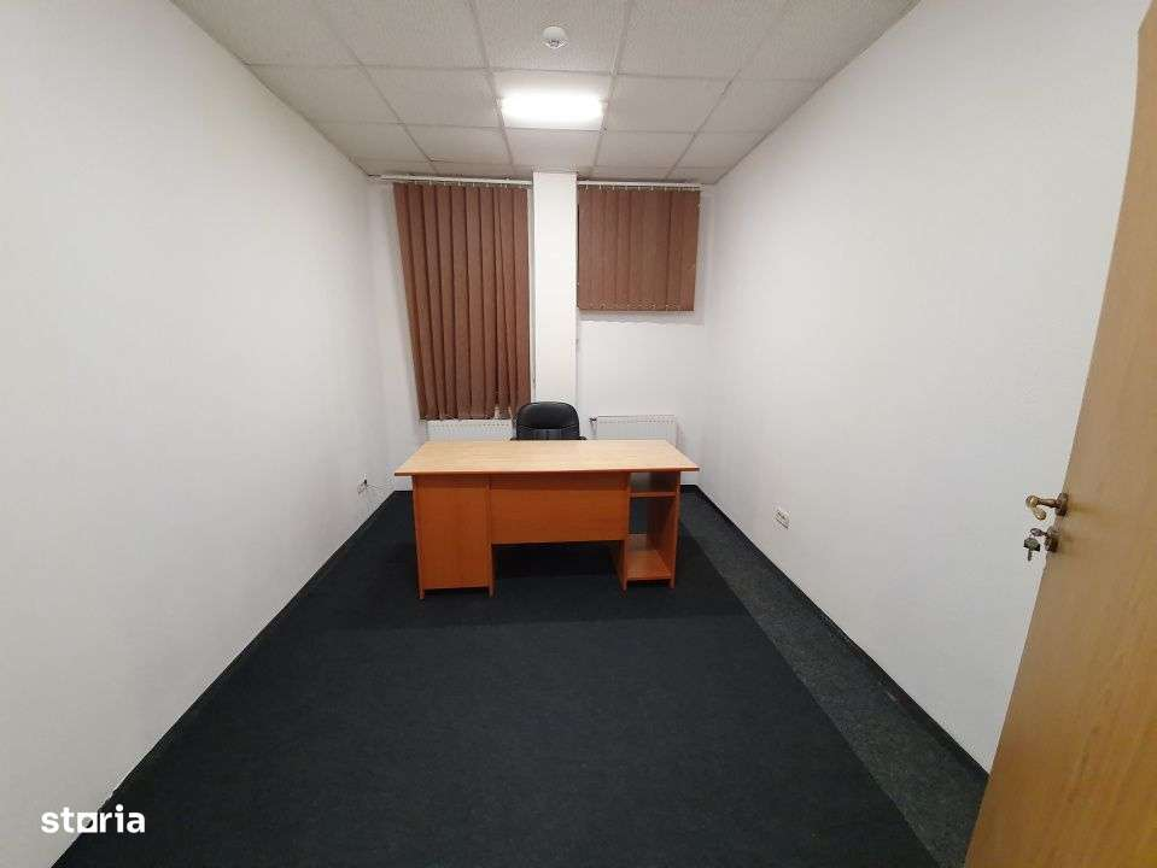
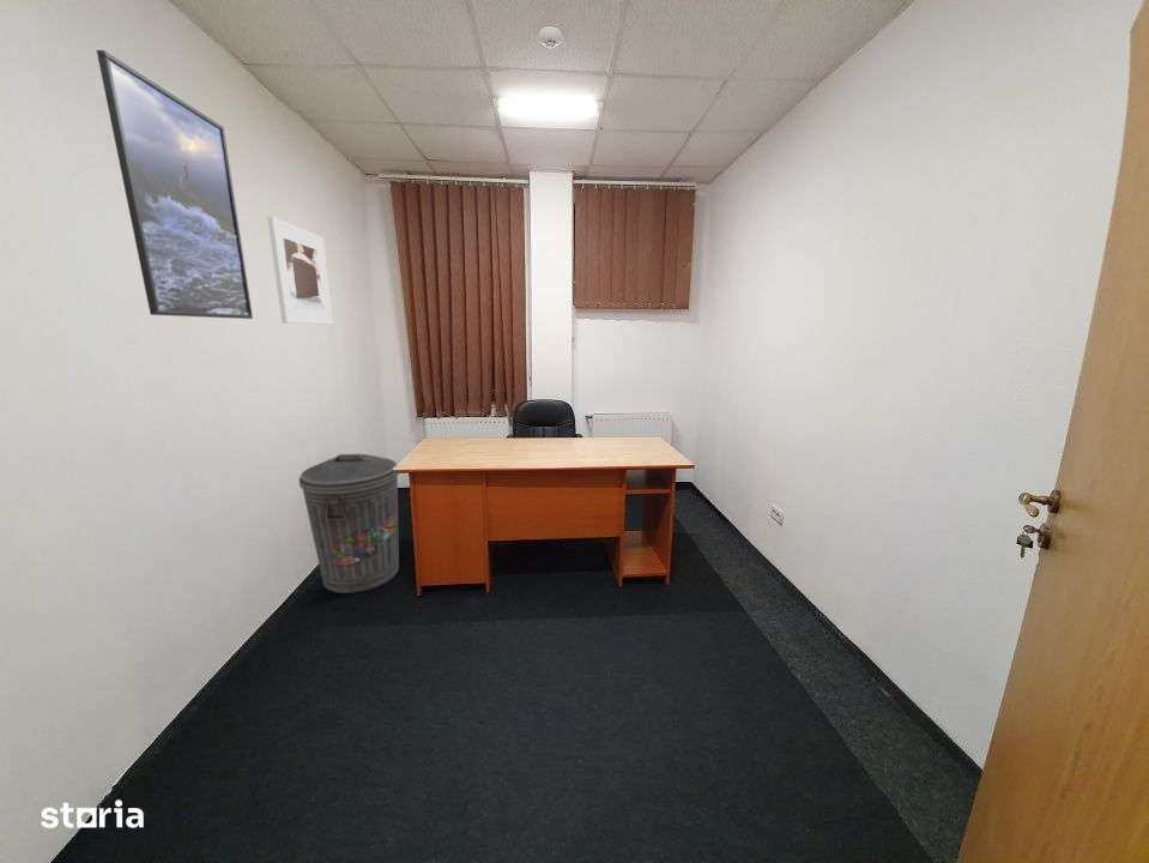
+ trash can [298,453,400,595]
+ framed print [266,216,333,326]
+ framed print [96,49,254,320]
